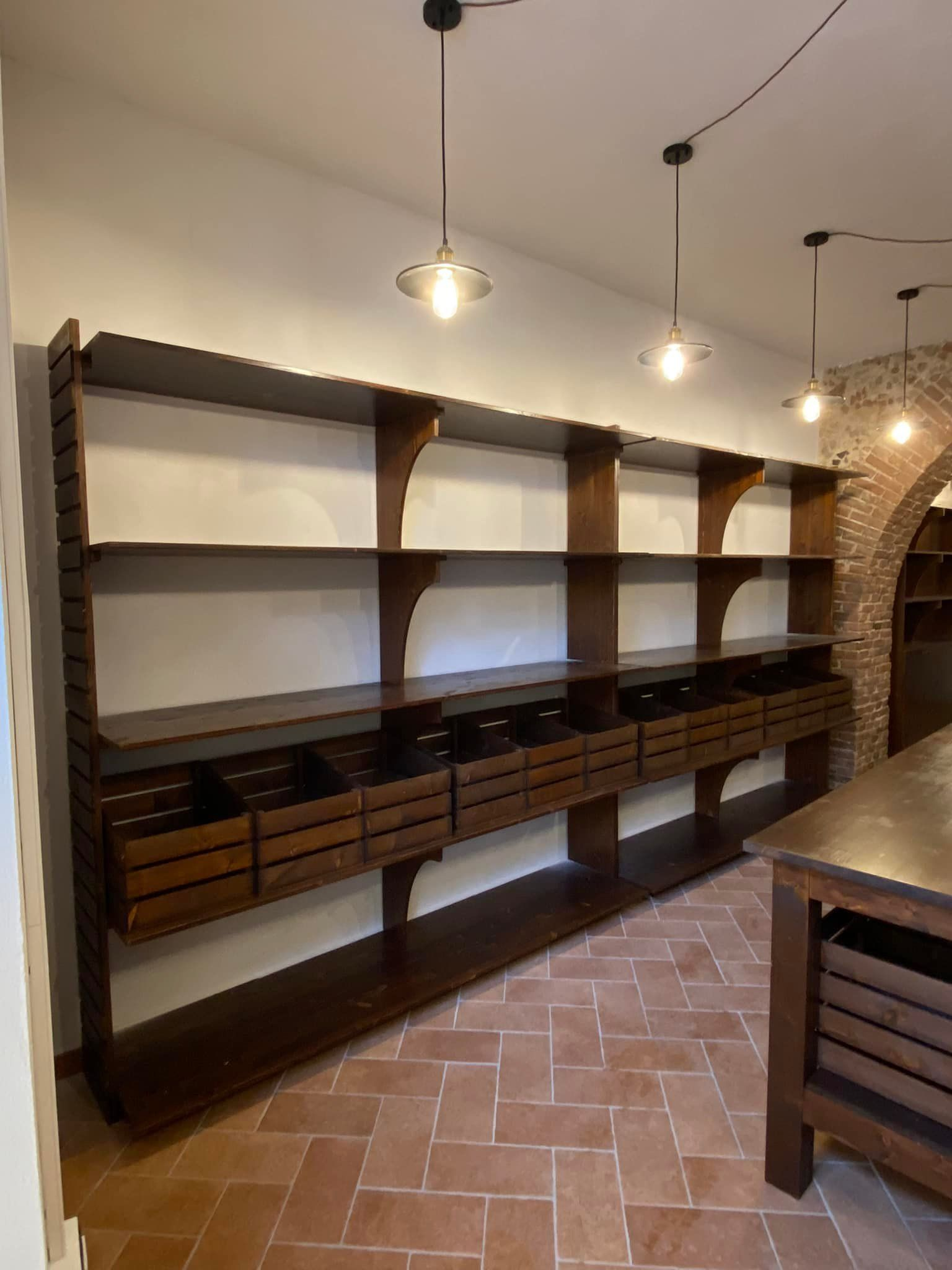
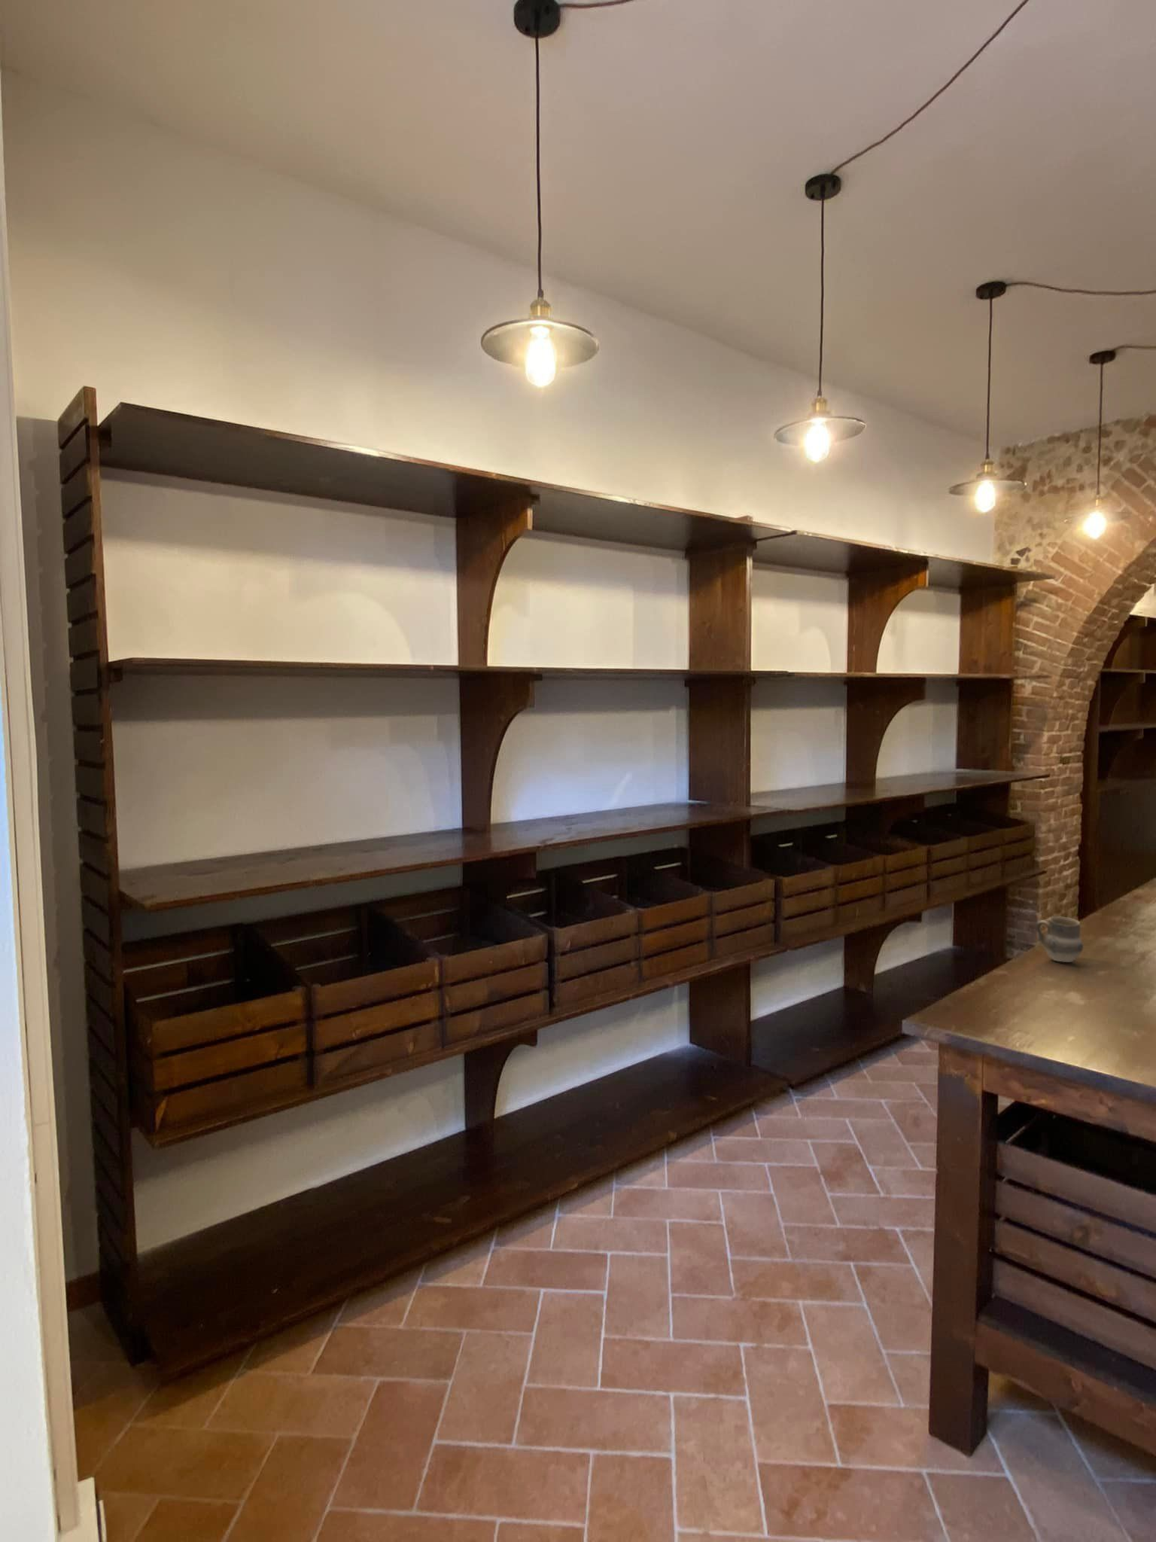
+ cup [1035,915,1084,963]
